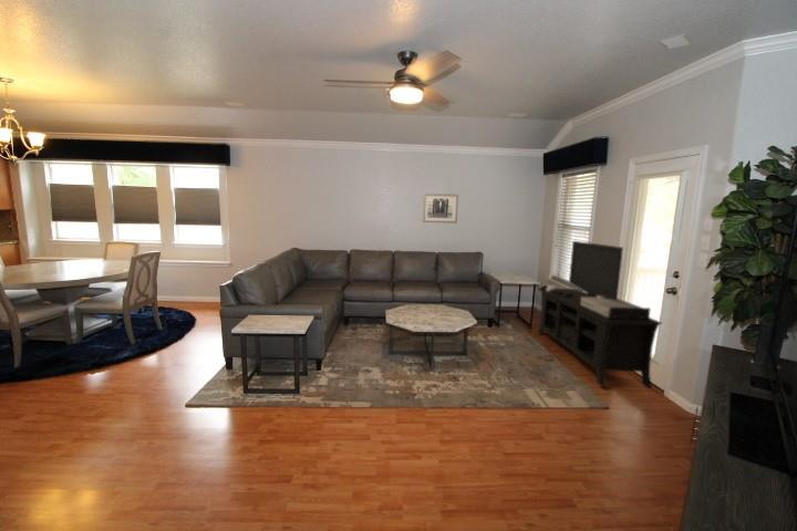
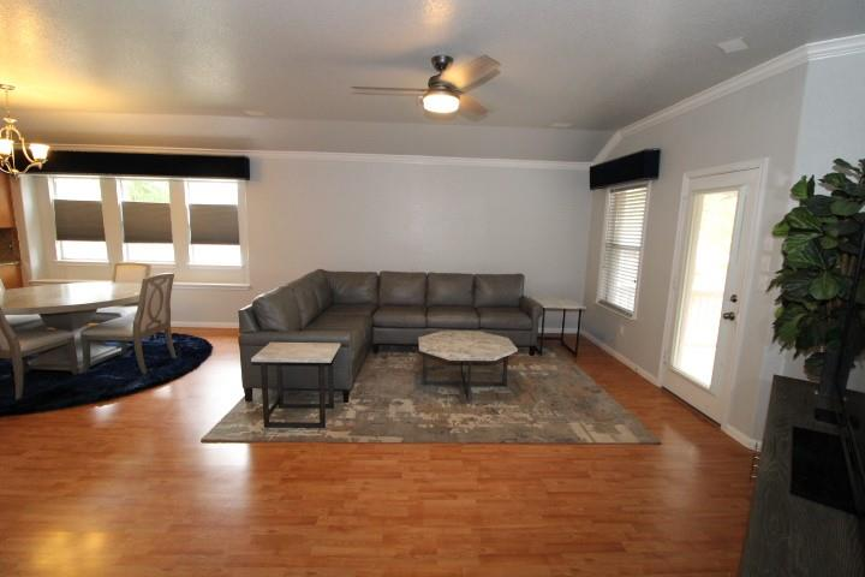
- media console [536,240,663,389]
- wall art [422,192,459,225]
